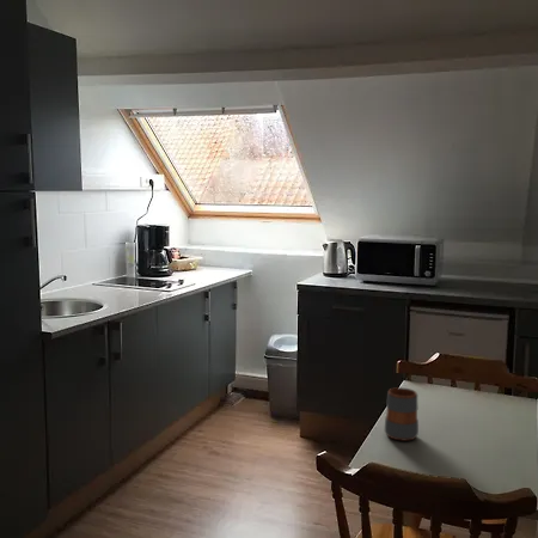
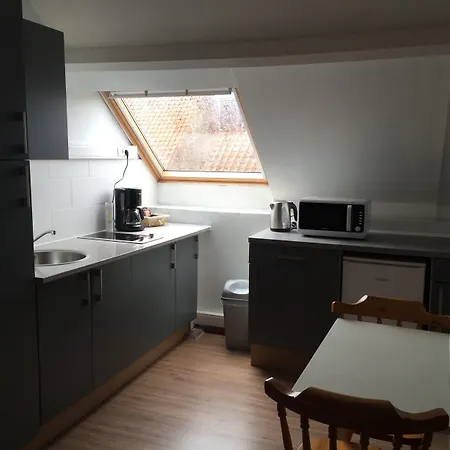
- mug [384,386,420,442]
